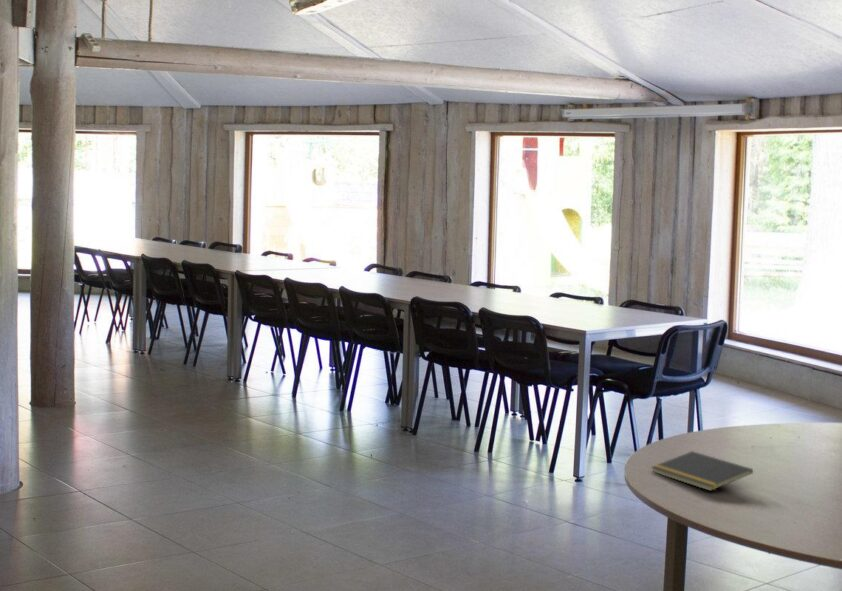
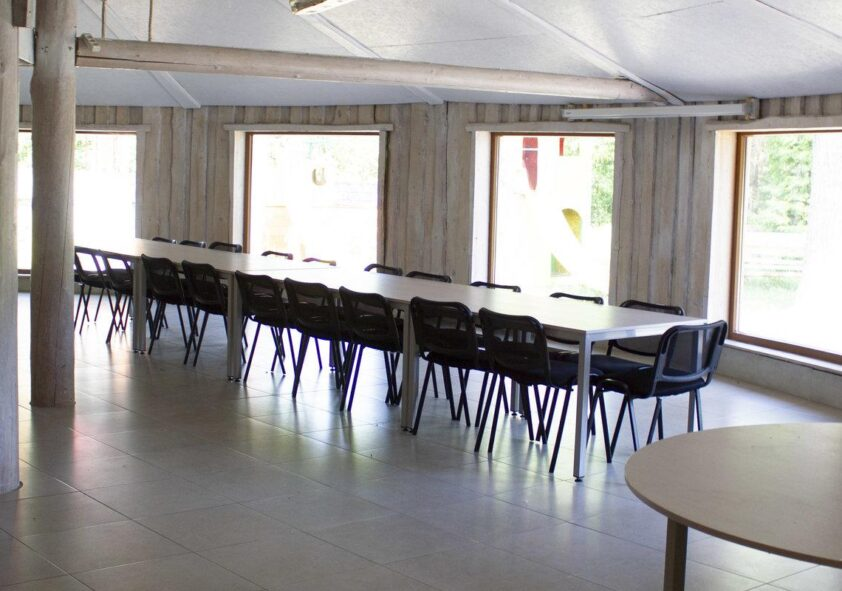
- notepad [650,450,754,492]
